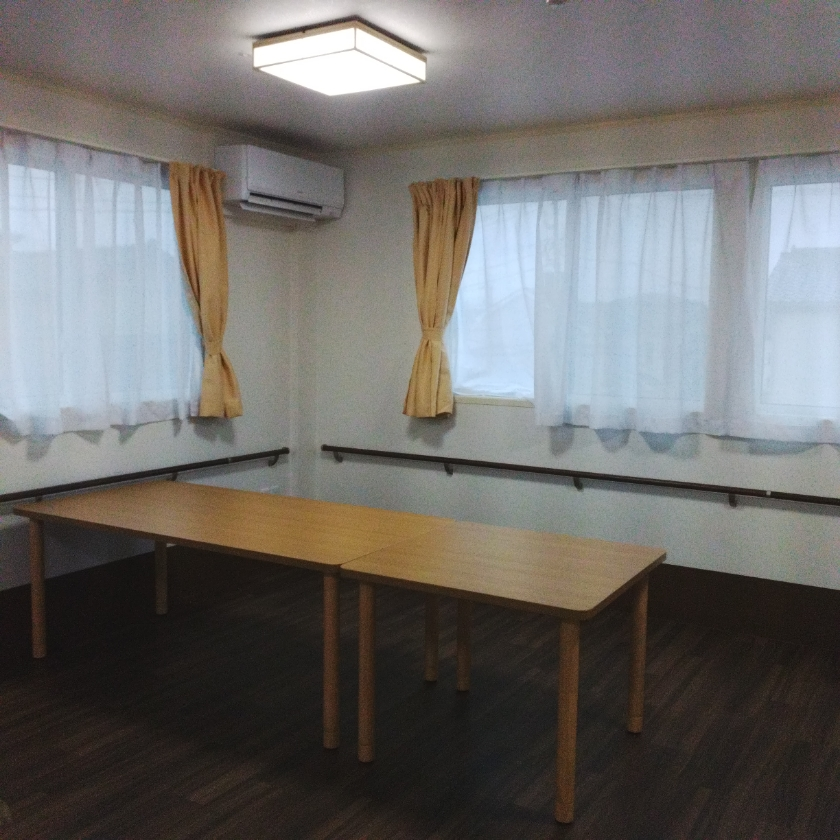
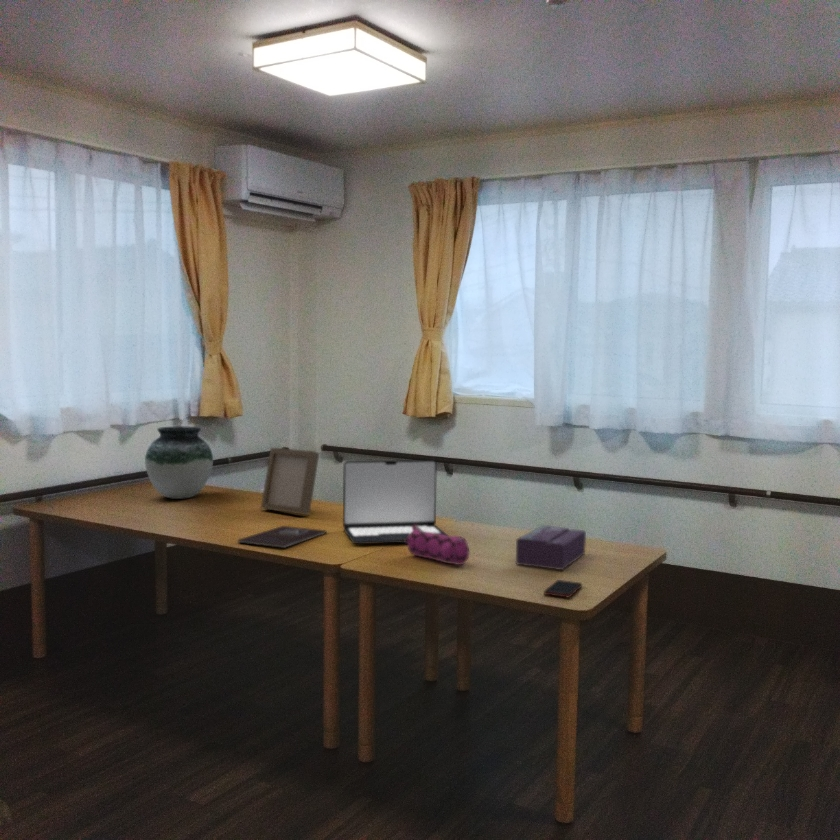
+ vase [144,425,214,500]
+ cell phone [543,579,583,598]
+ photo frame [260,447,320,516]
+ book [237,525,327,549]
+ laptop [342,459,450,545]
+ tissue box [515,524,587,571]
+ pencil case [403,525,470,566]
